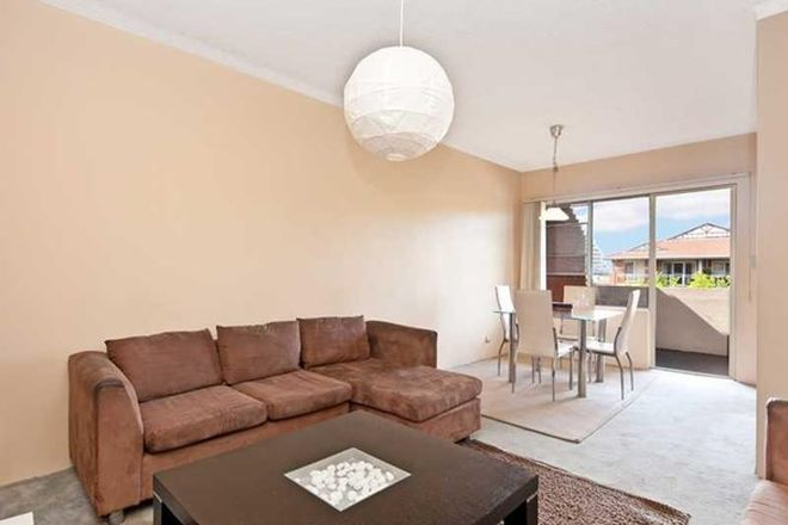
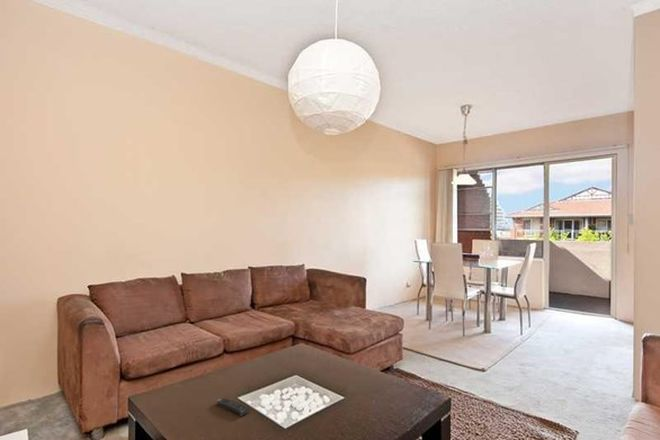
+ remote control [216,397,250,417]
